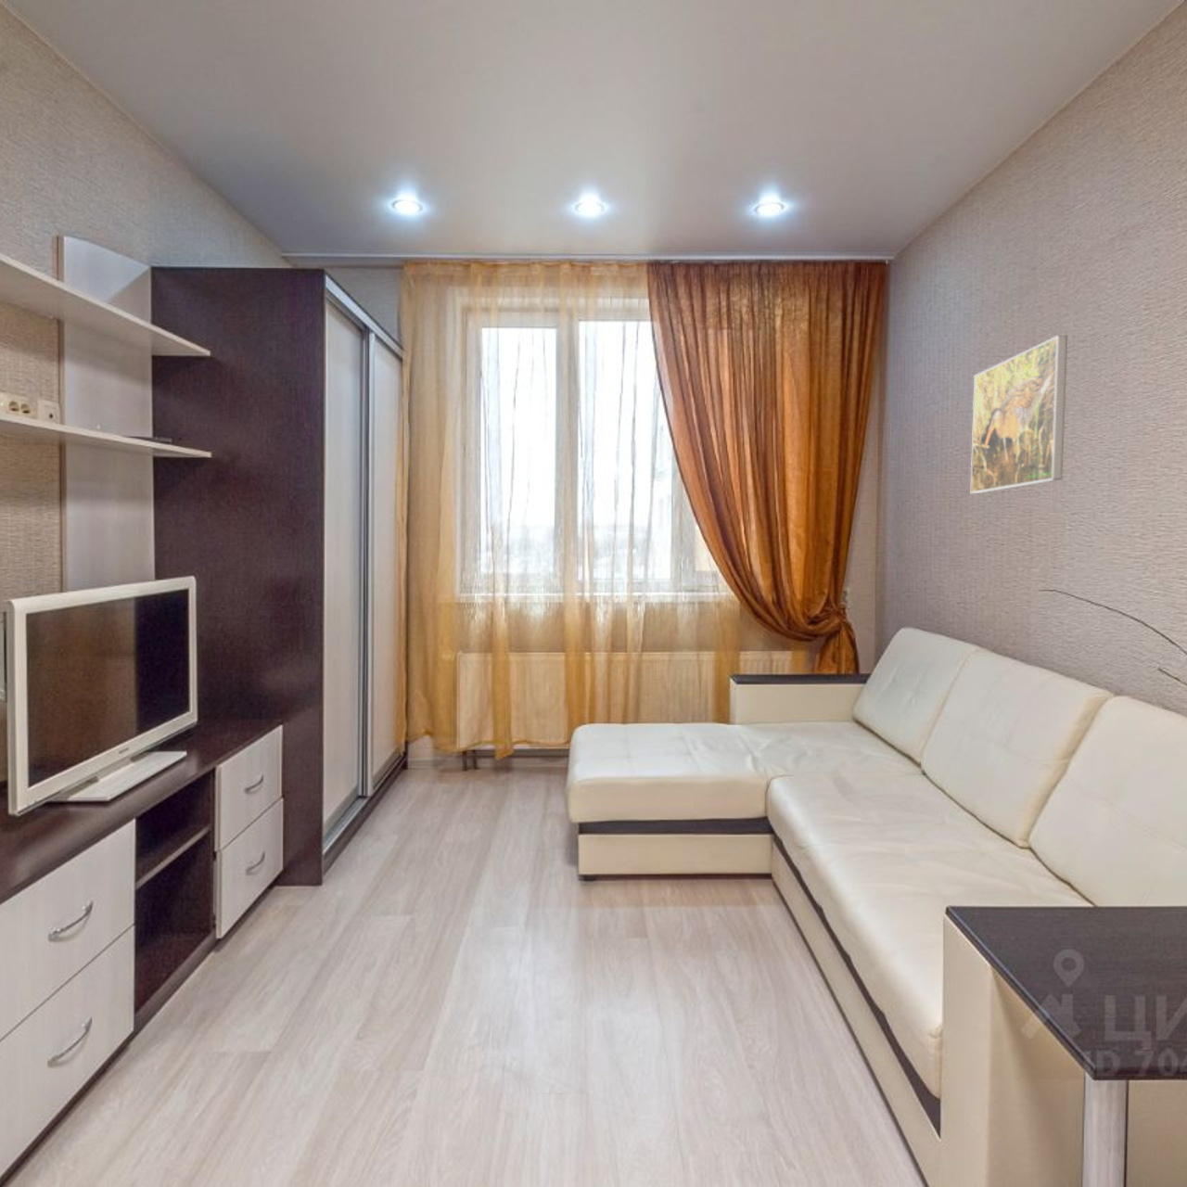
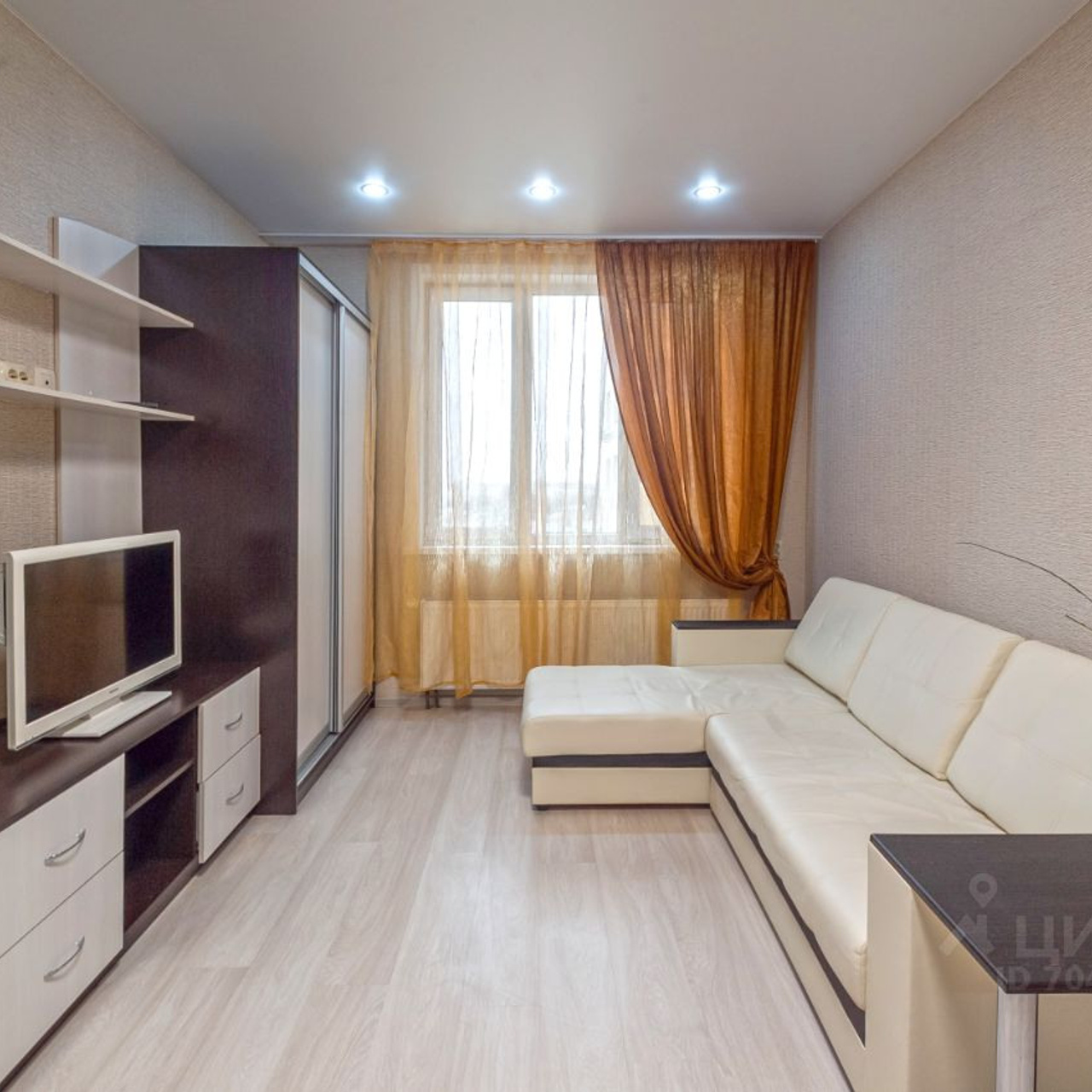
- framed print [970,335,1069,495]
